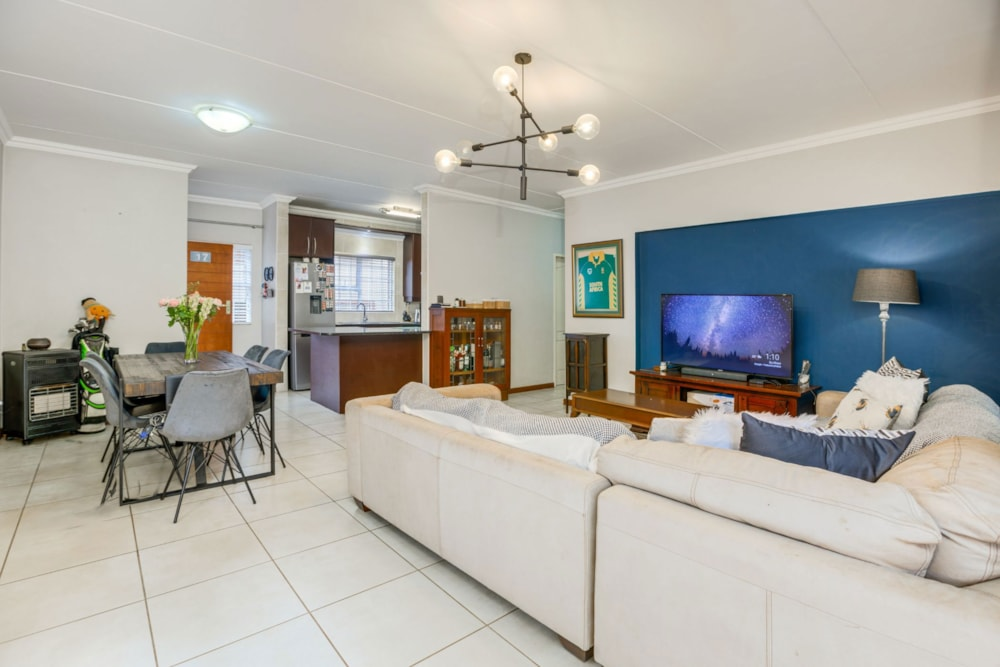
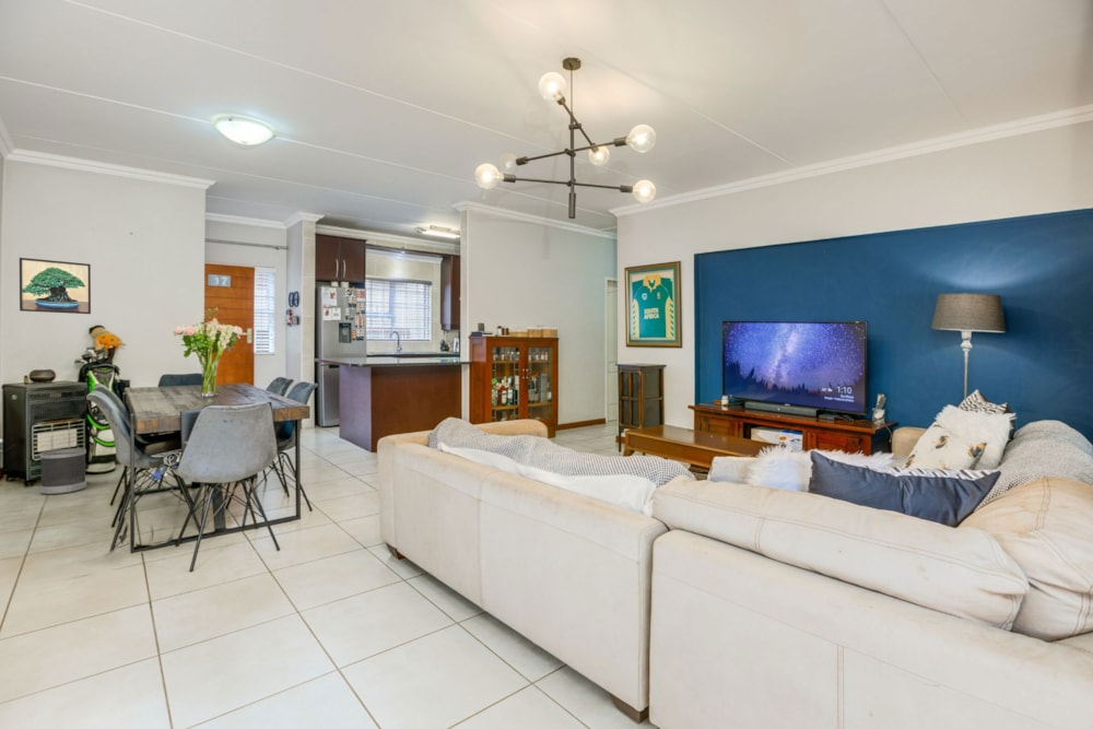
+ wastebasket [39,447,87,496]
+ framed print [19,257,92,315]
